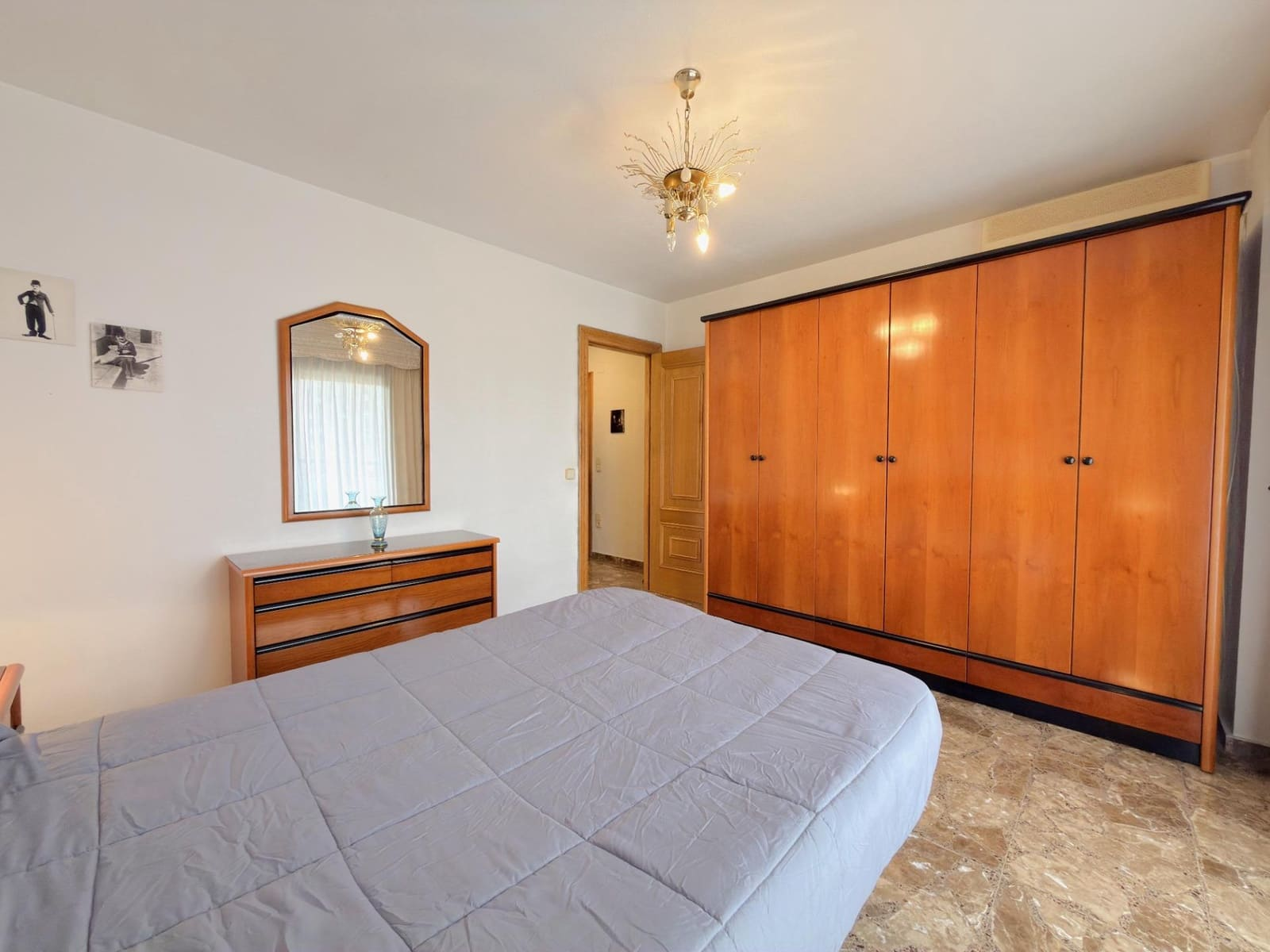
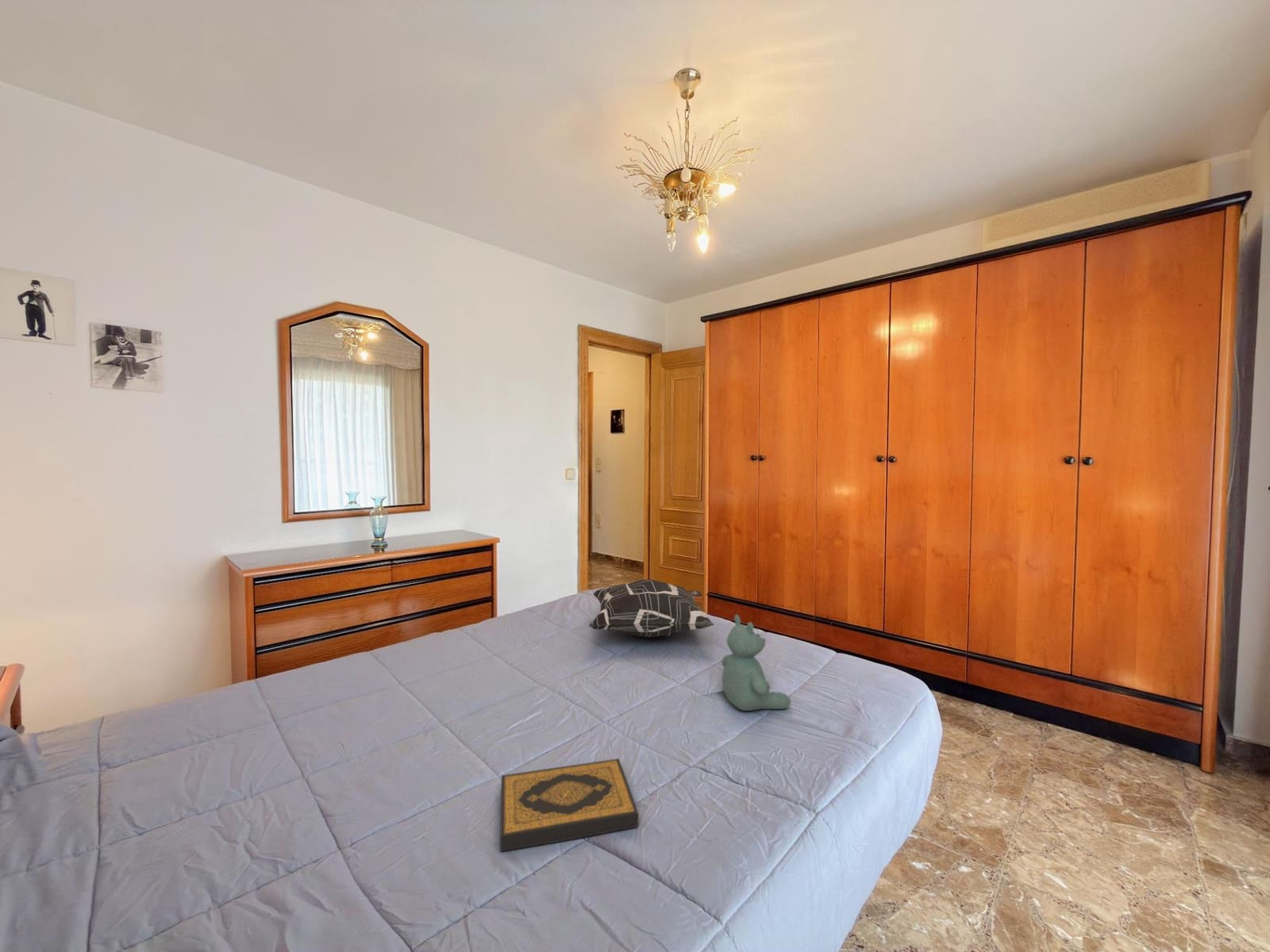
+ decorative pillow [588,578,715,638]
+ hardback book [499,758,639,852]
+ stuffed bear [721,614,791,712]
